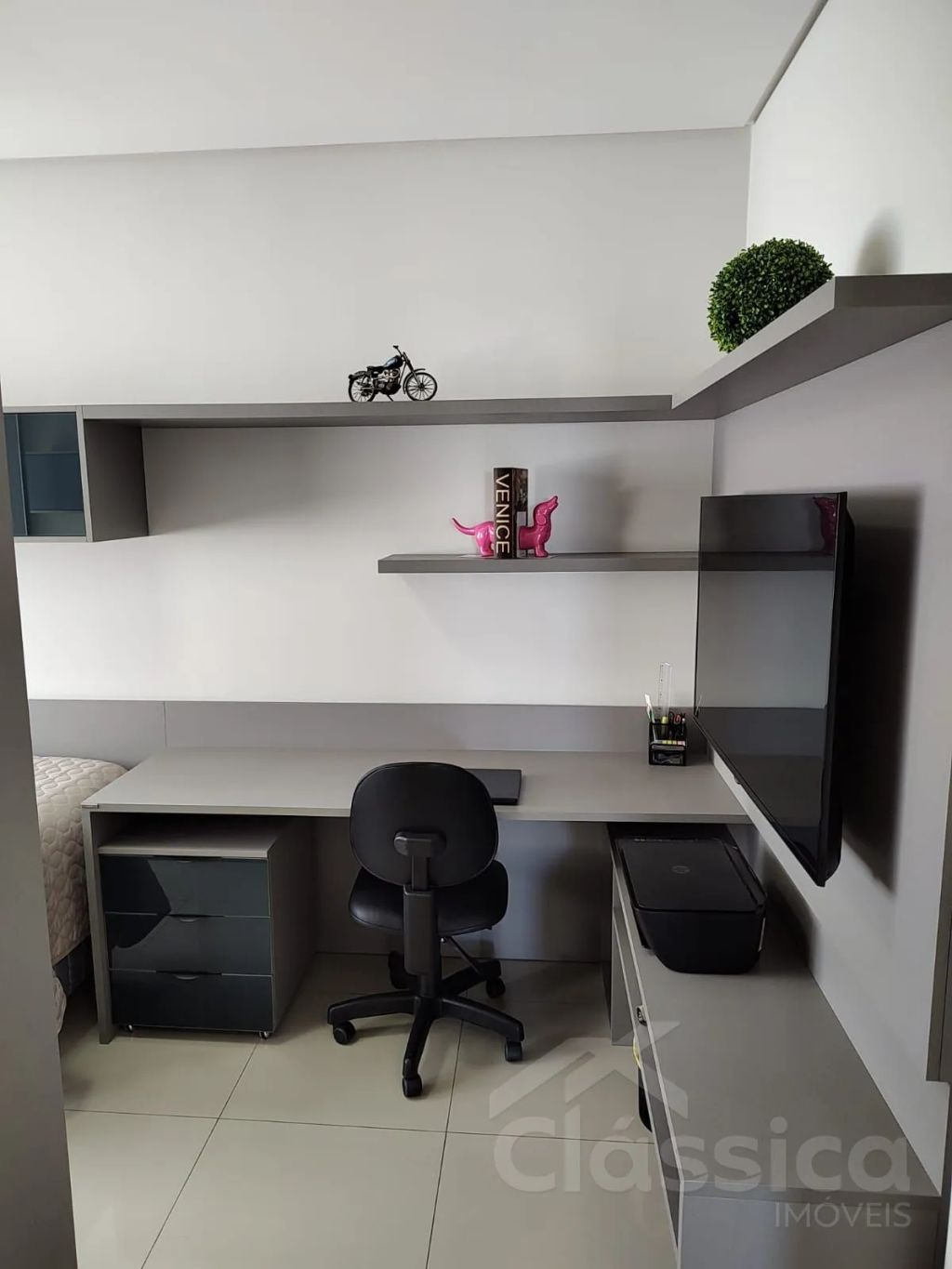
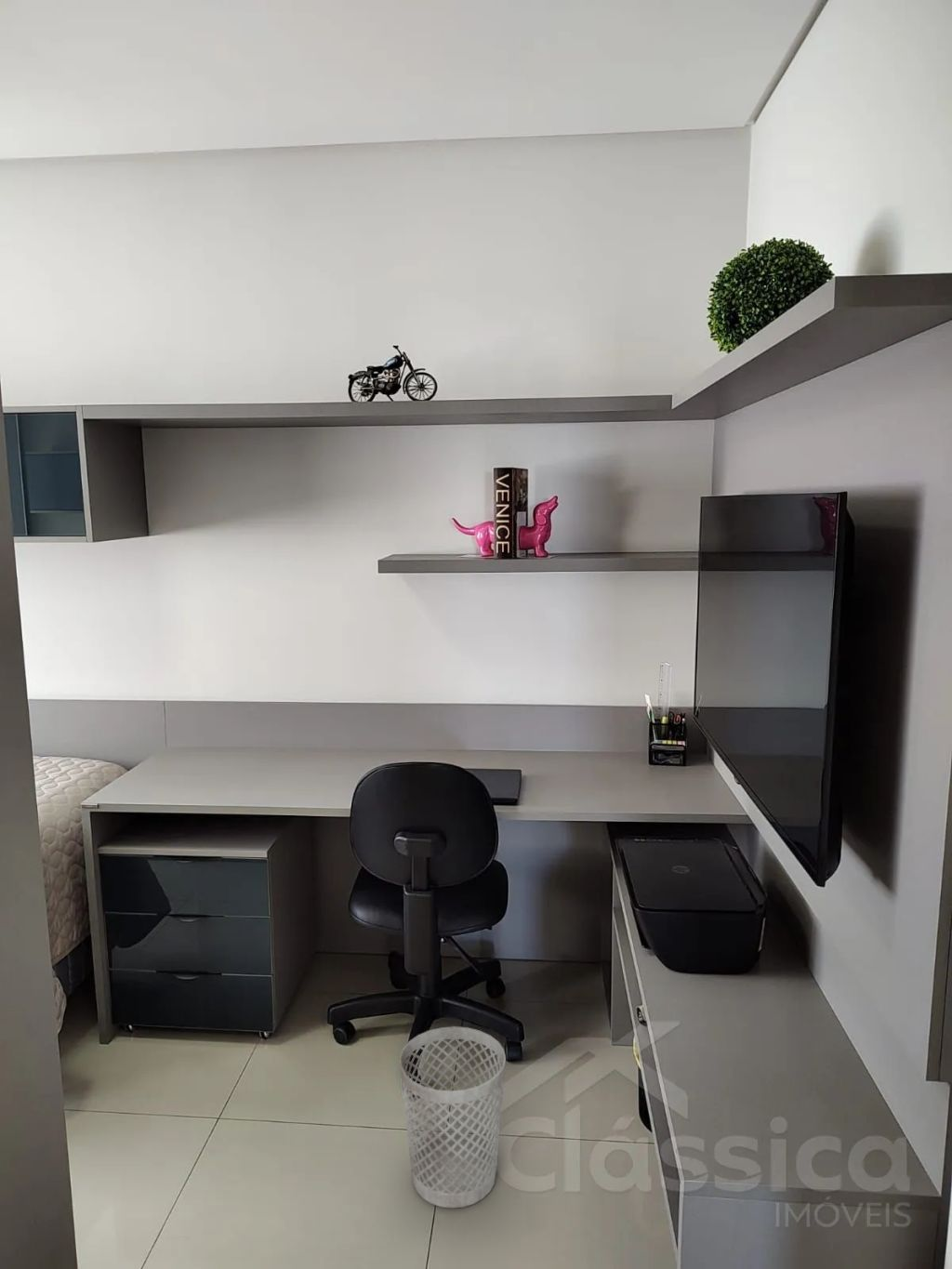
+ wastebasket [399,1025,507,1210]
